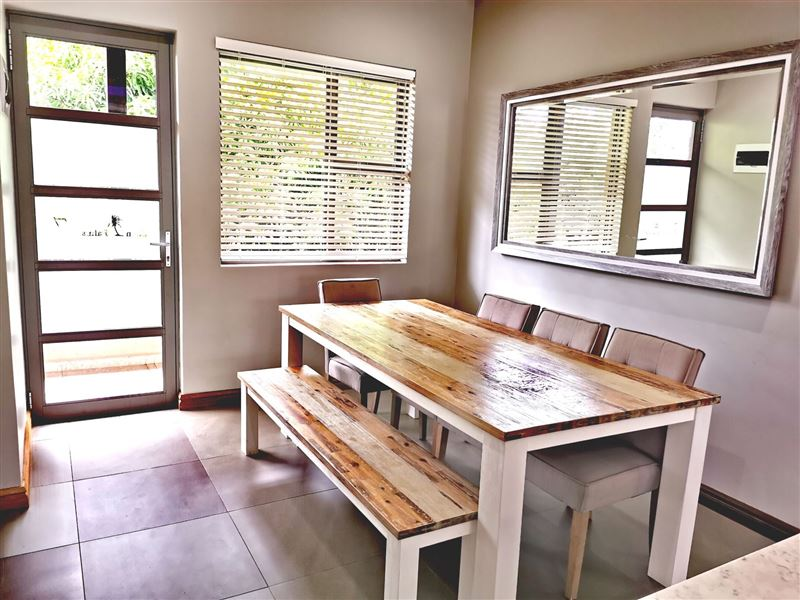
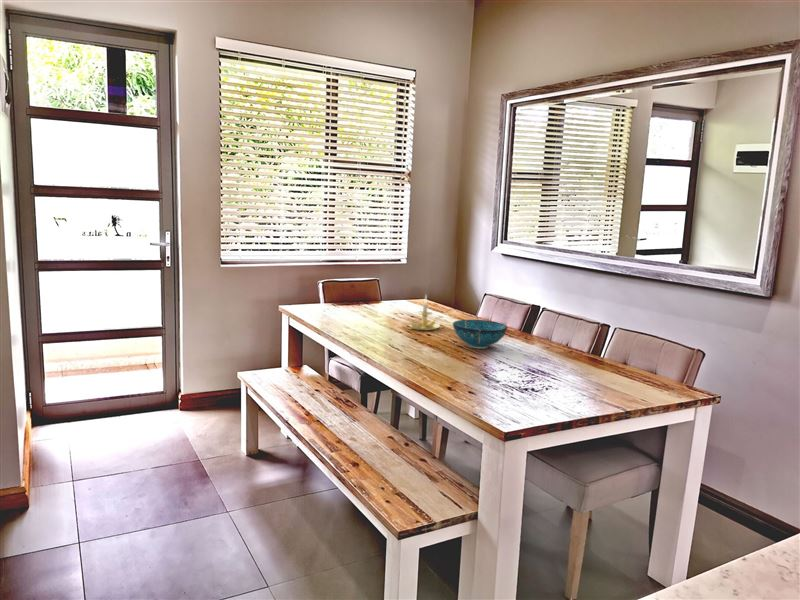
+ candle holder [407,294,443,331]
+ decorative bowl [452,319,509,350]
